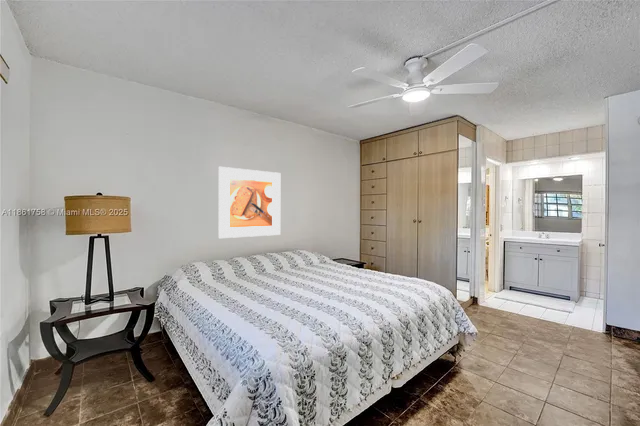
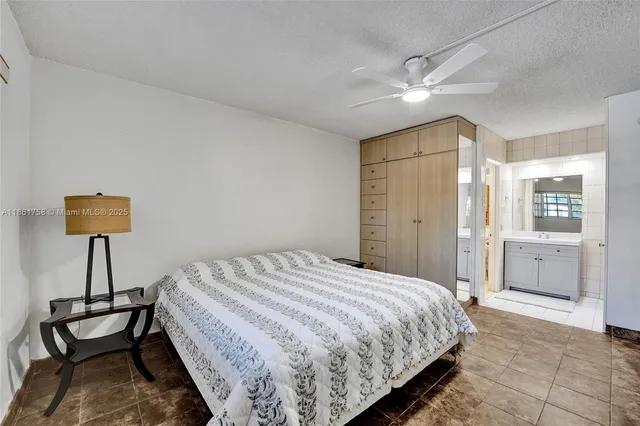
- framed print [218,166,281,239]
